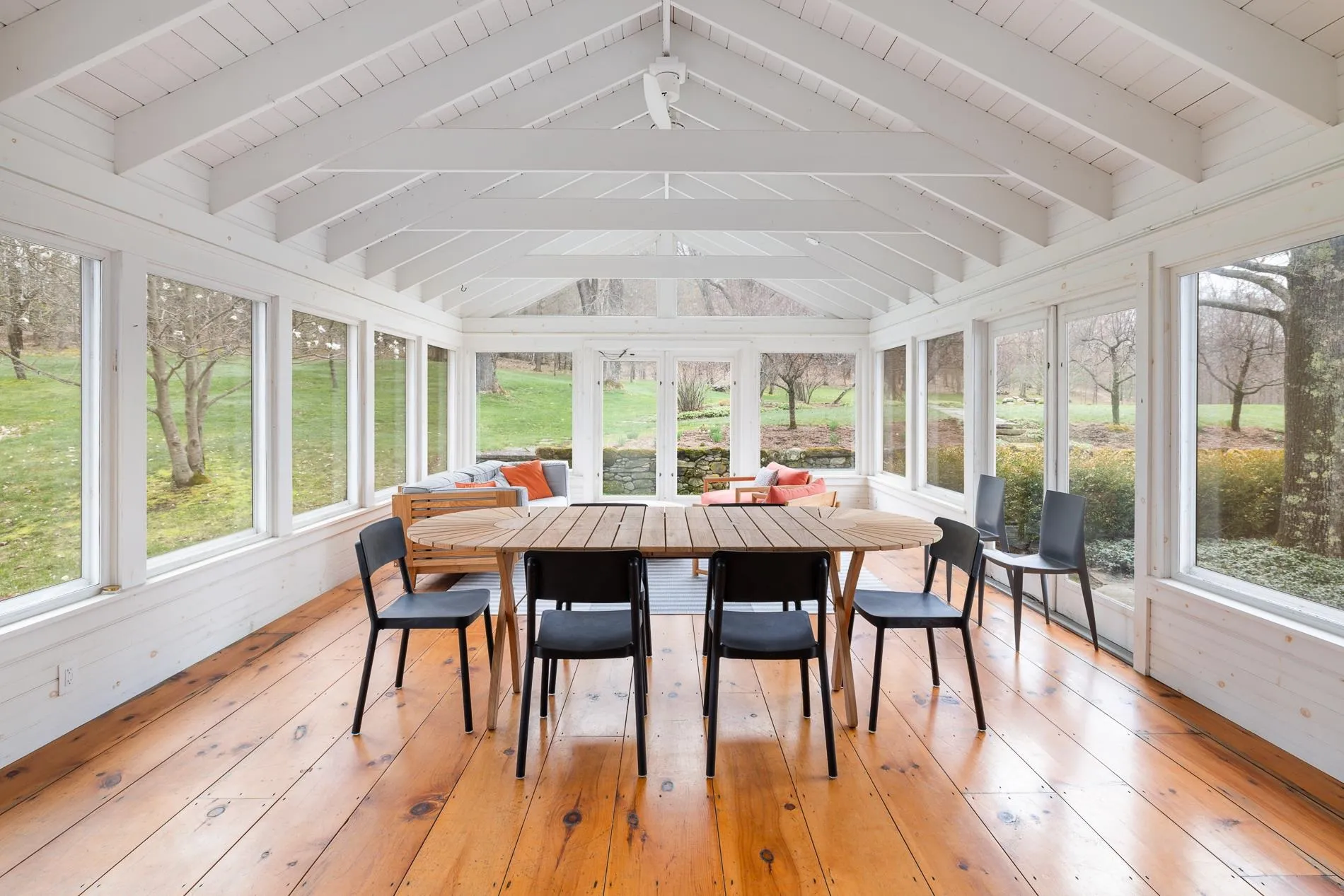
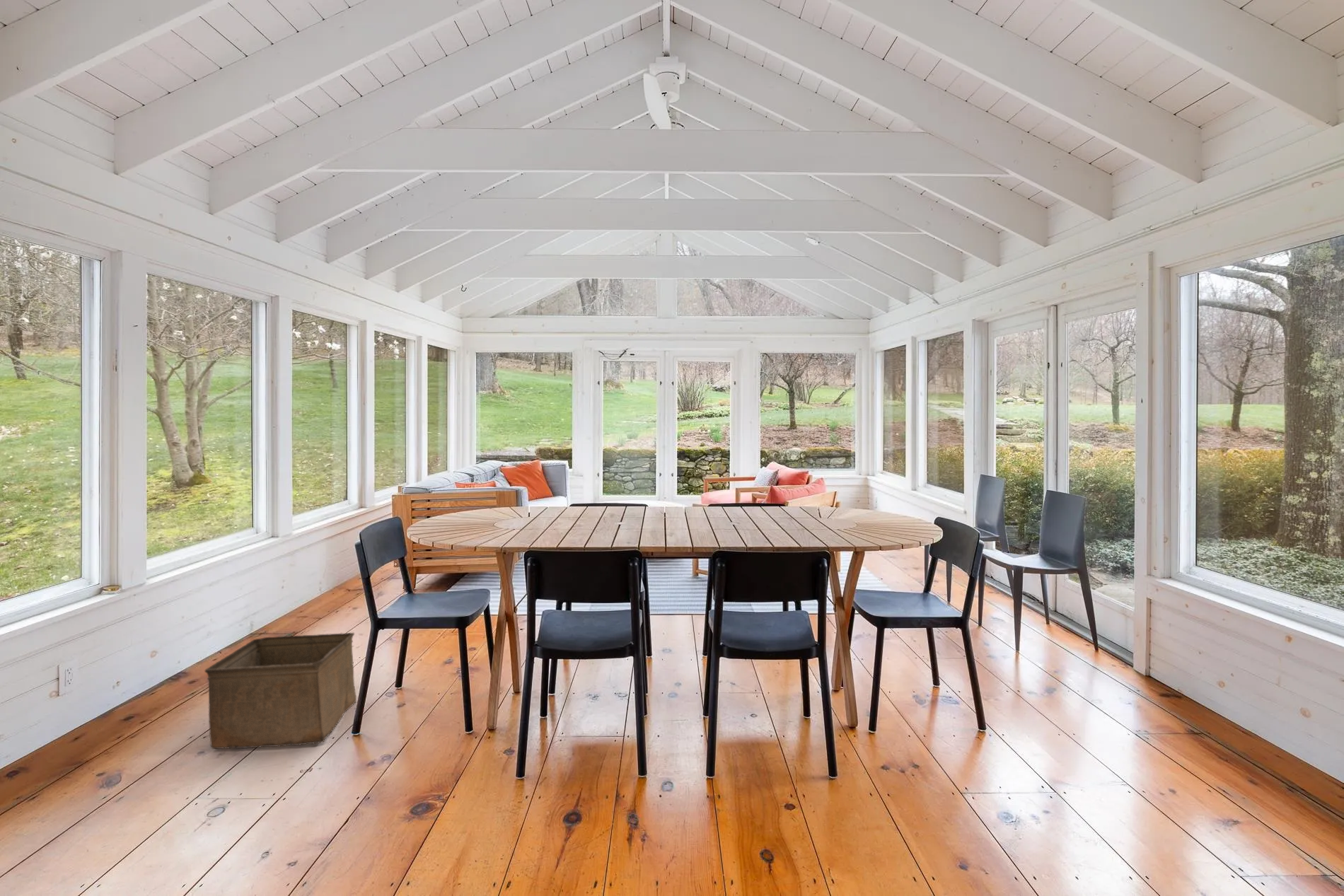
+ storage bin [204,632,357,750]
